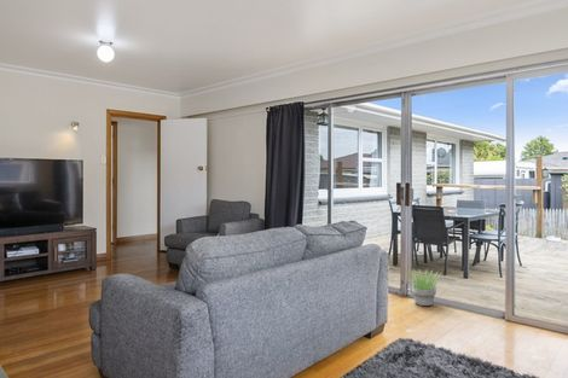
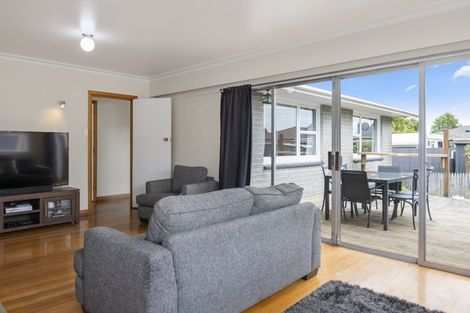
- potted plant [406,268,442,307]
